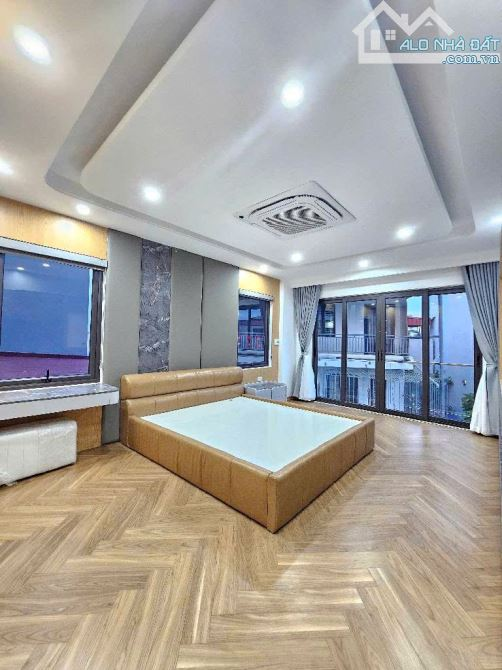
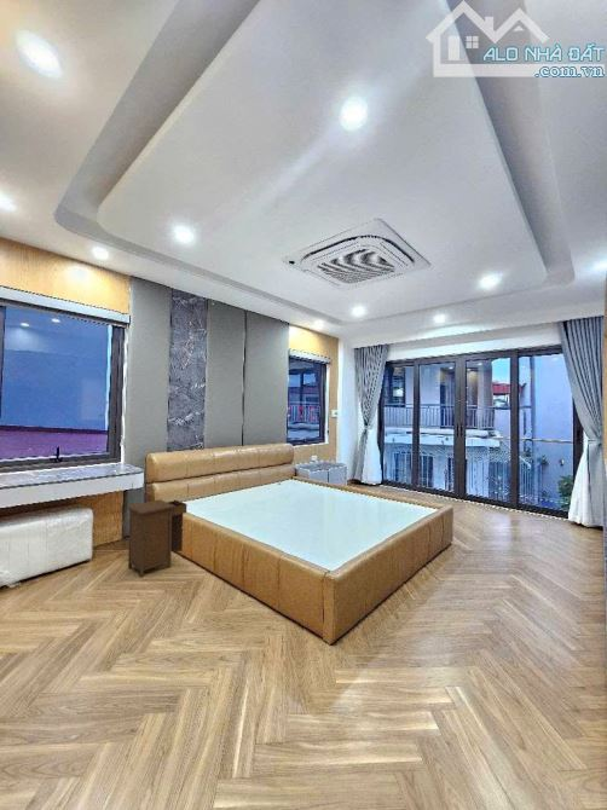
+ nightstand [126,499,187,578]
